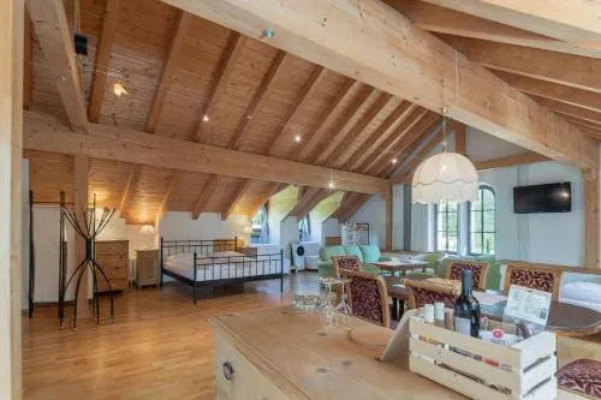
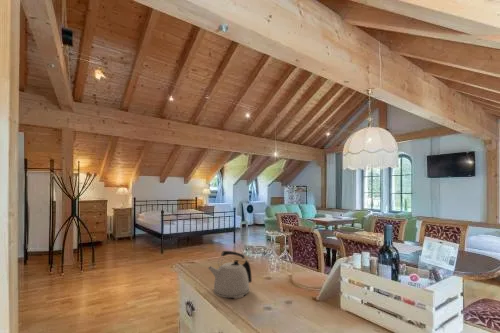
+ kettle [207,250,253,300]
